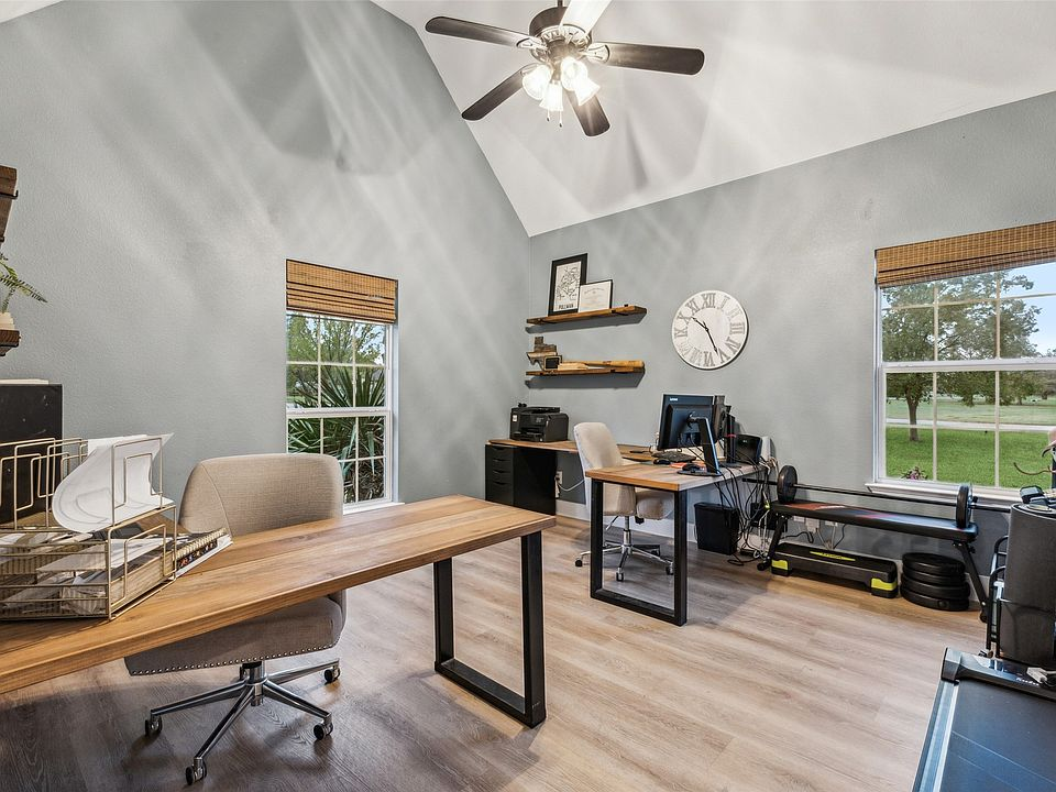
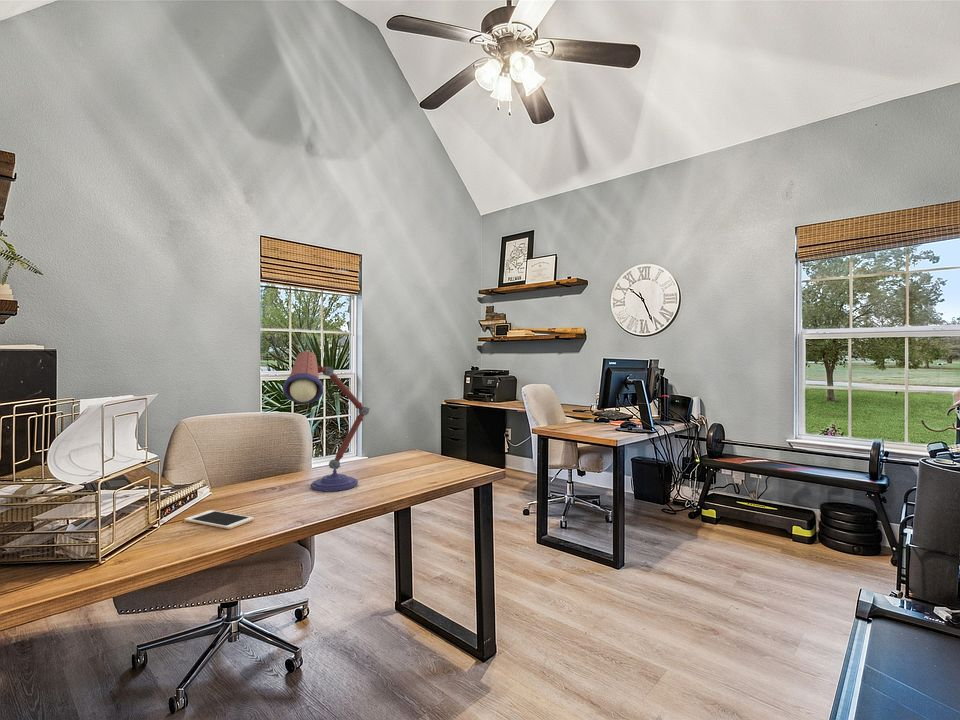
+ desk lamp [282,350,371,492]
+ cell phone [184,509,255,530]
